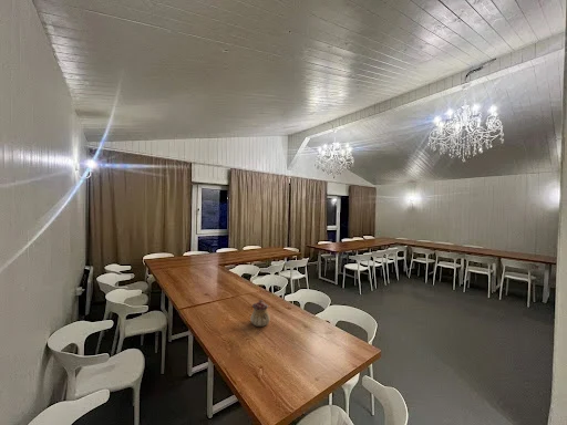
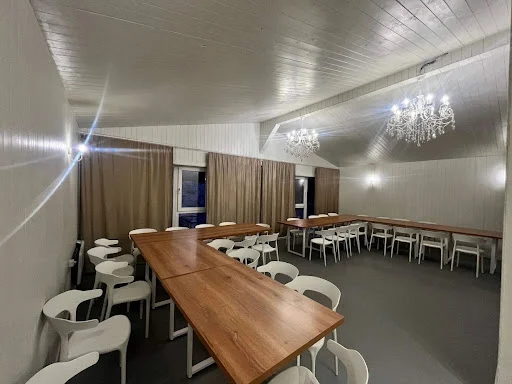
- teapot [249,299,271,328]
